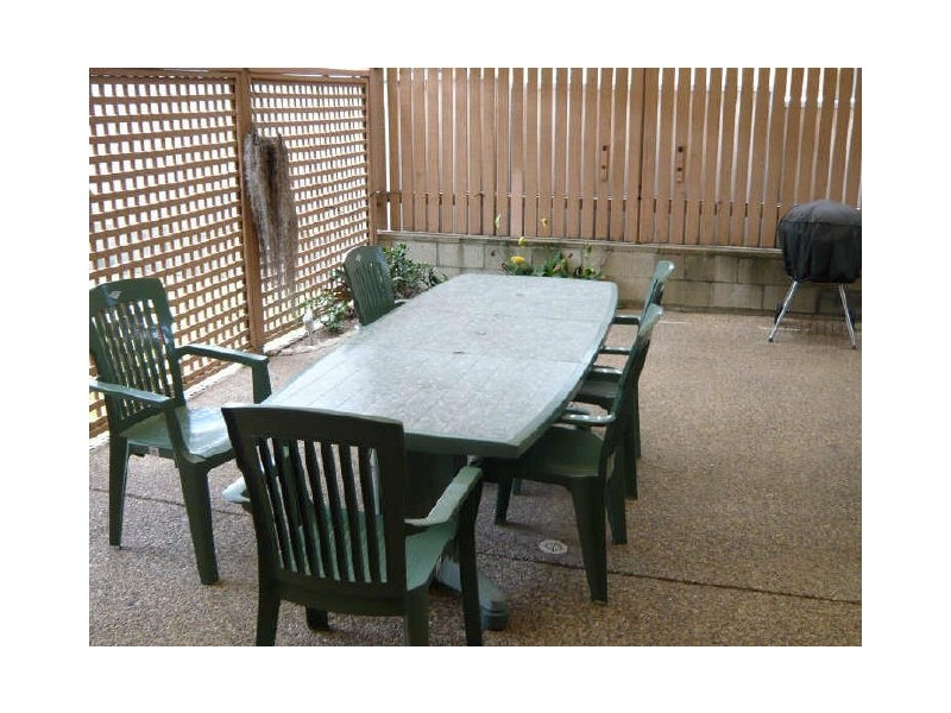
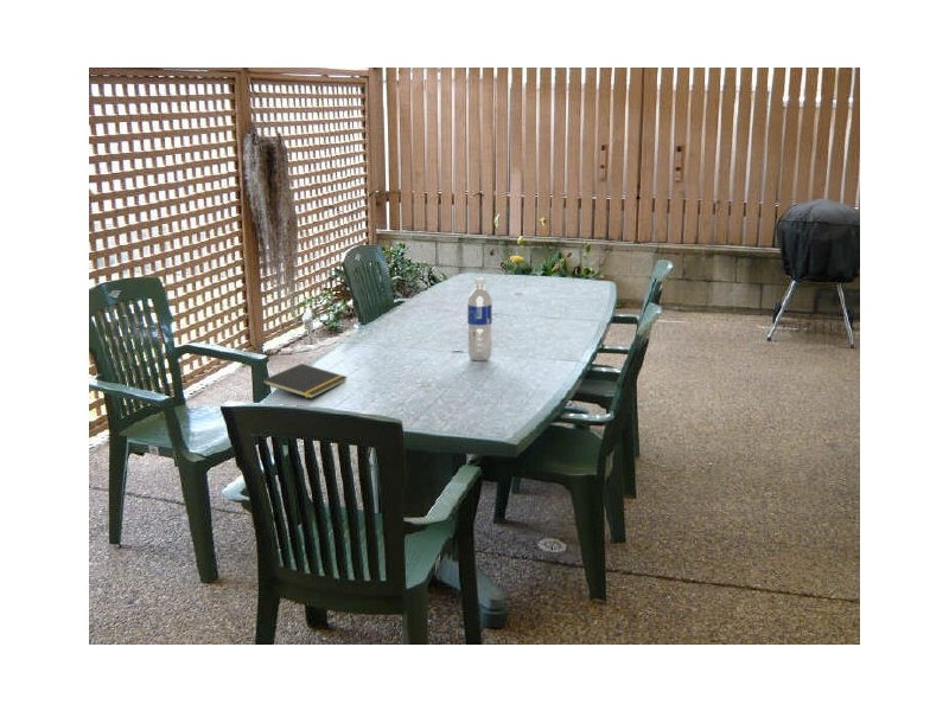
+ water bottle [466,277,493,361]
+ notepad [261,363,349,399]
